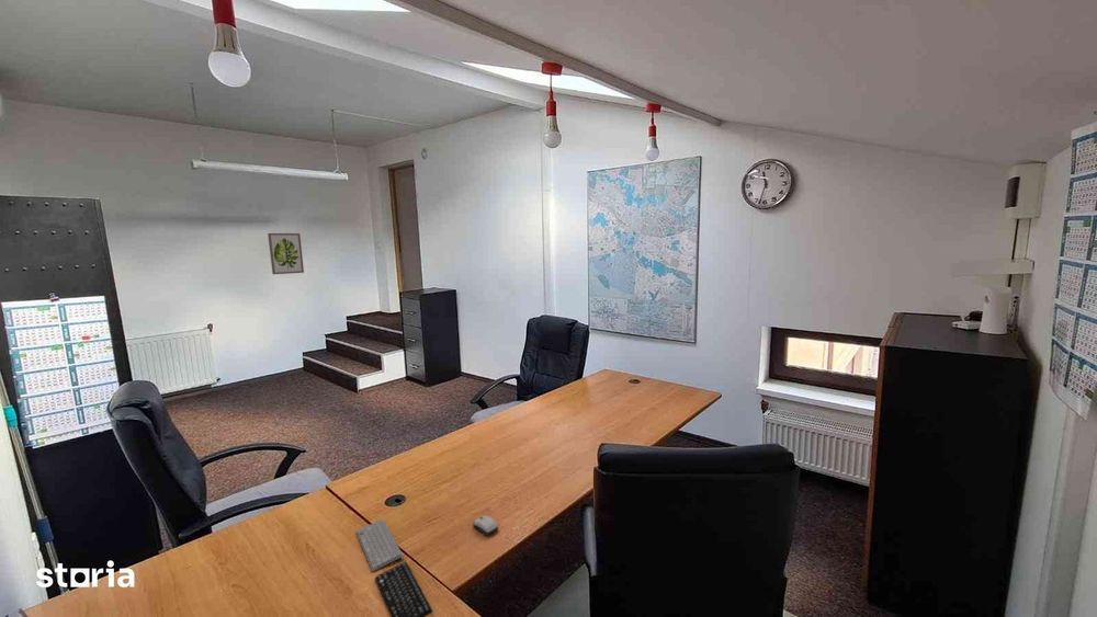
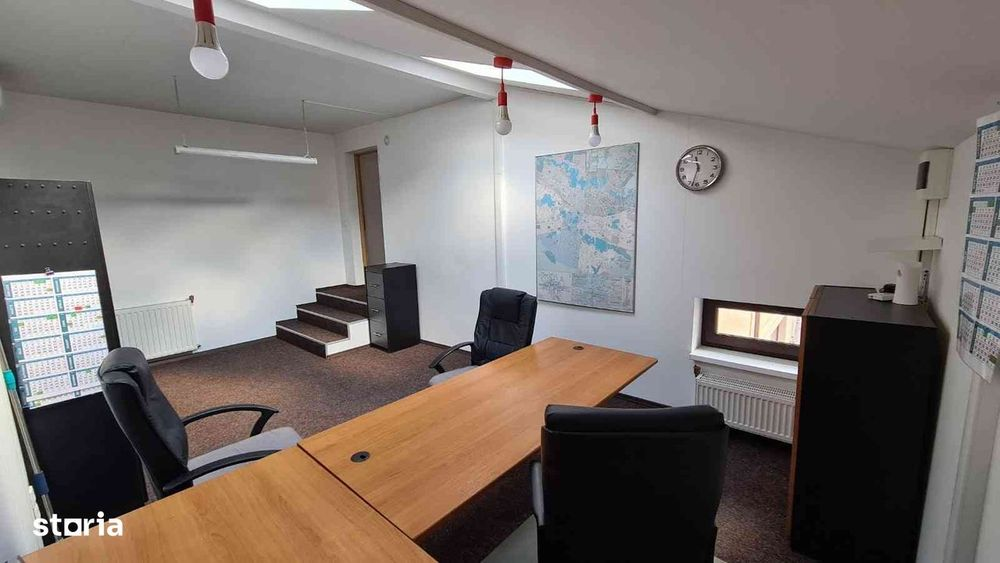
- computer keyboard [355,518,436,617]
- computer mouse [472,515,499,537]
- wall art [267,232,305,275]
